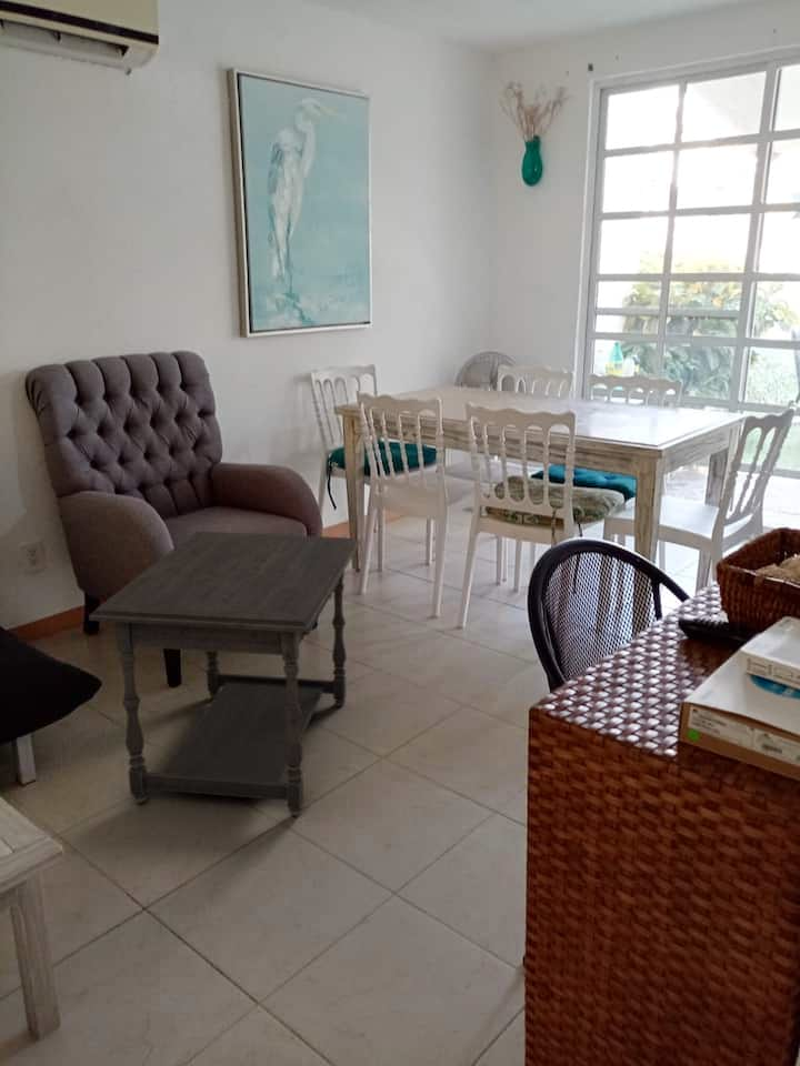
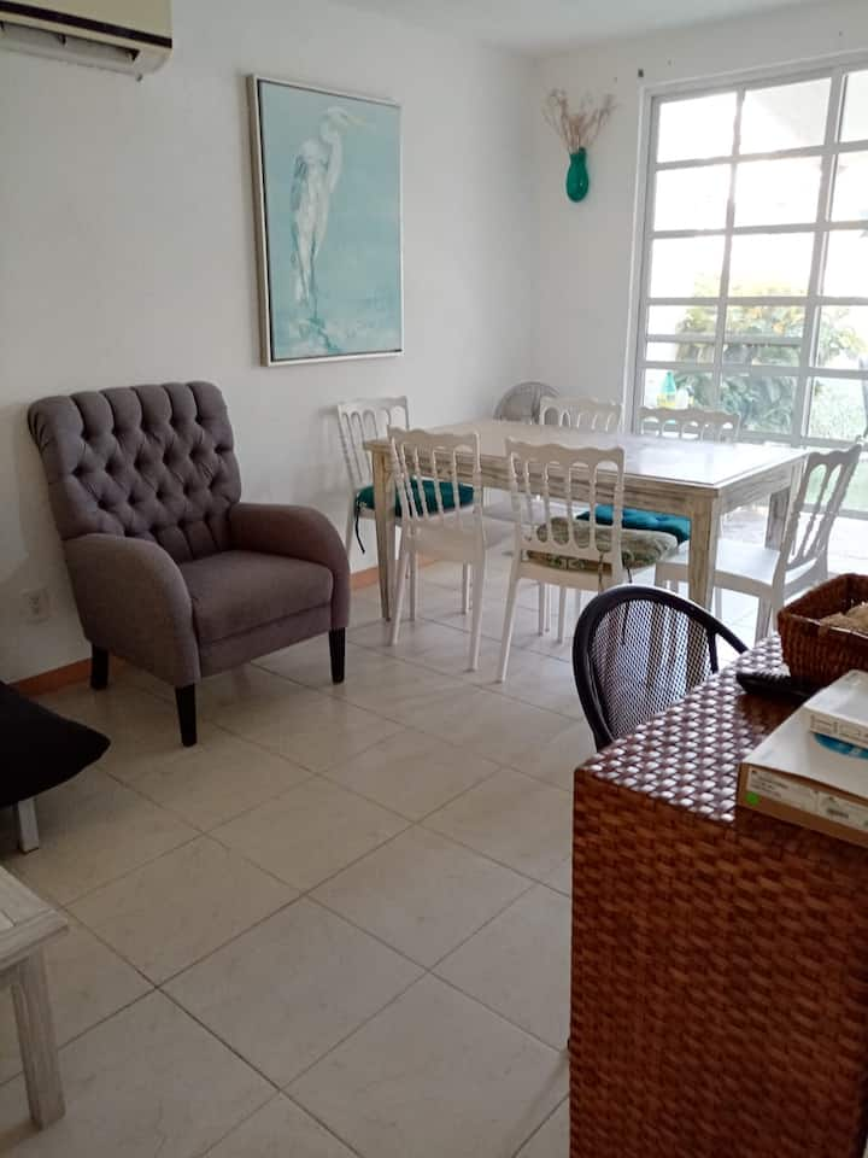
- side table [88,530,361,818]
